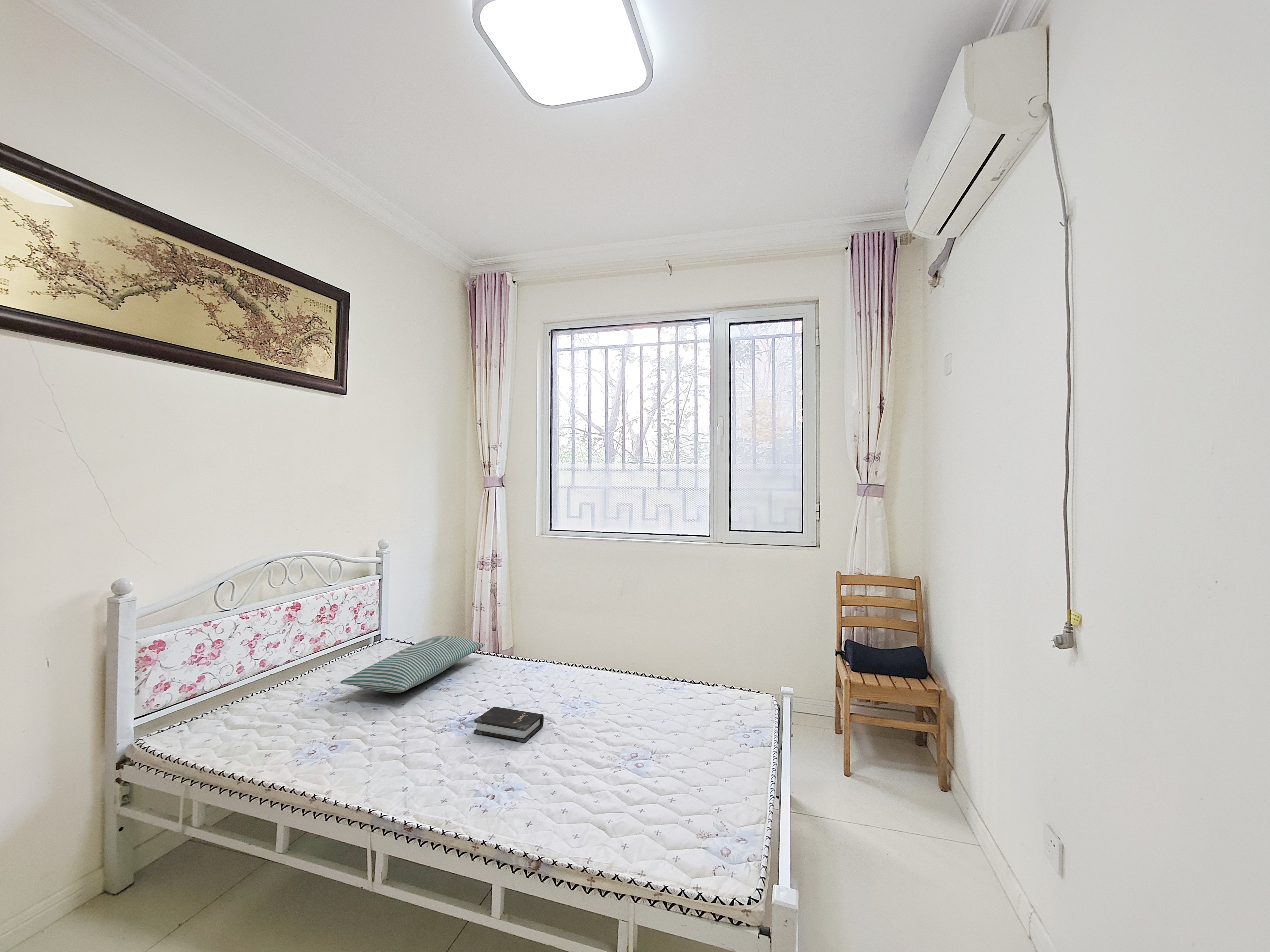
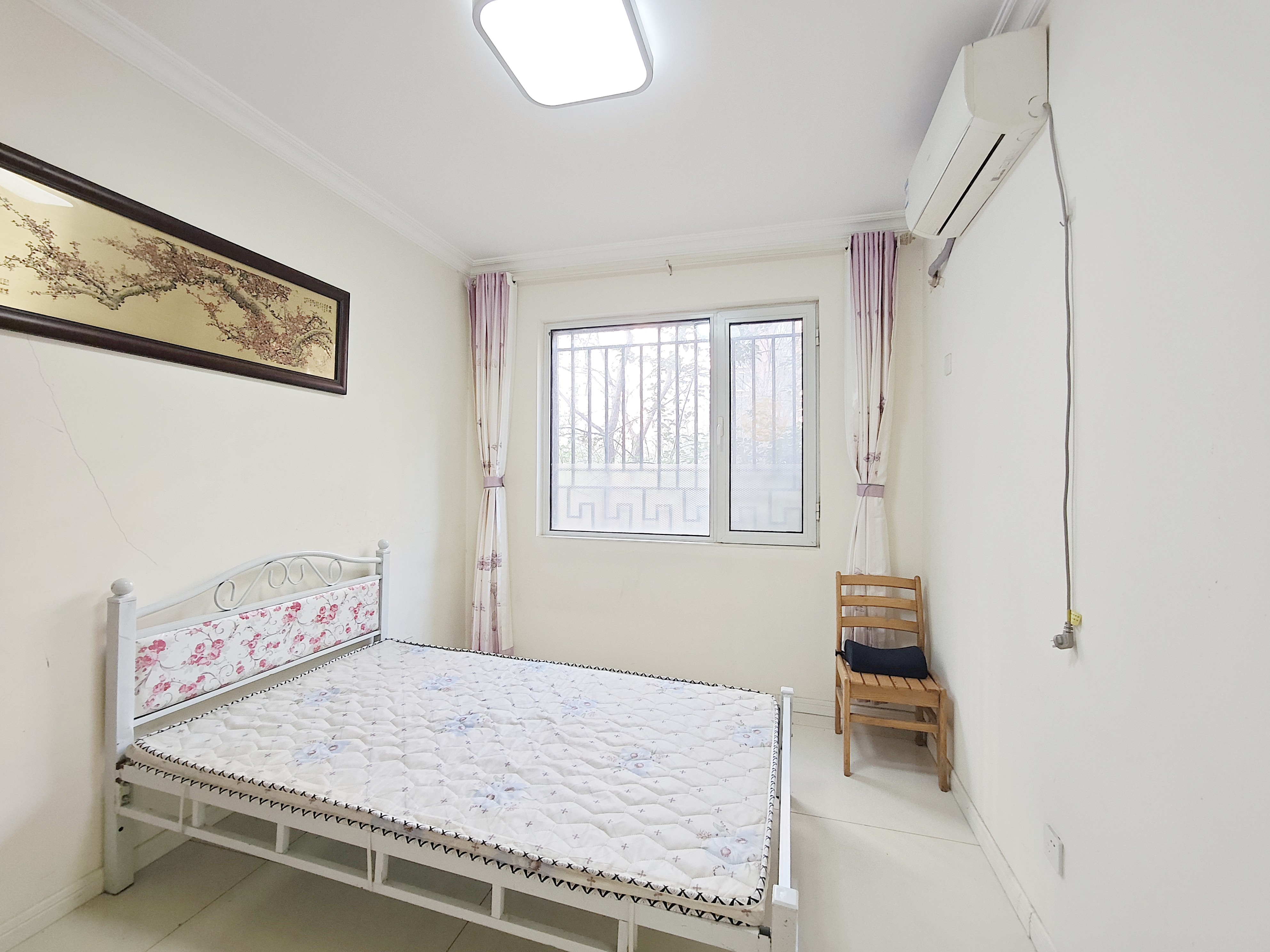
- hardback book [474,706,544,743]
- pillow [340,635,485,693]
